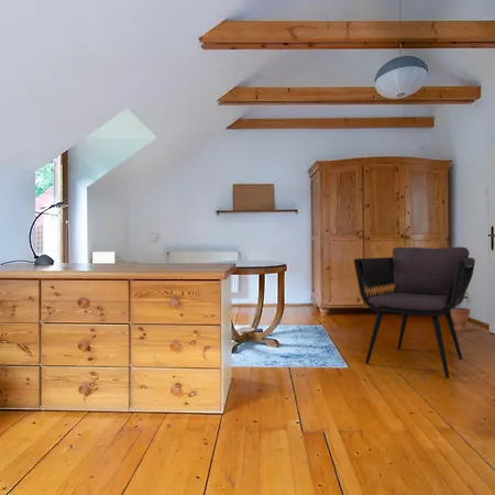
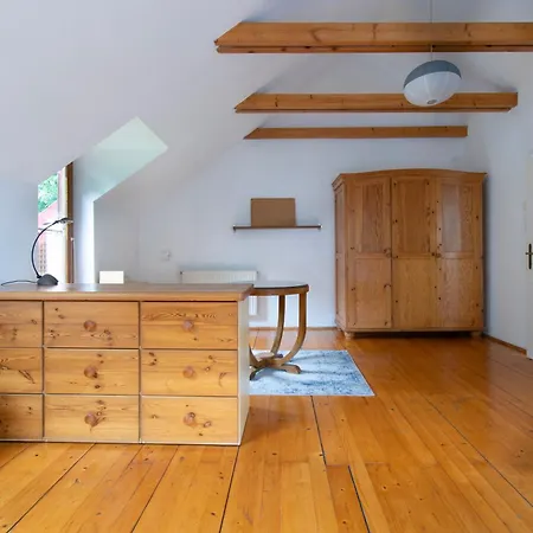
- armchair [353,246,476,380]
- potted plant [450,290,472,332]
